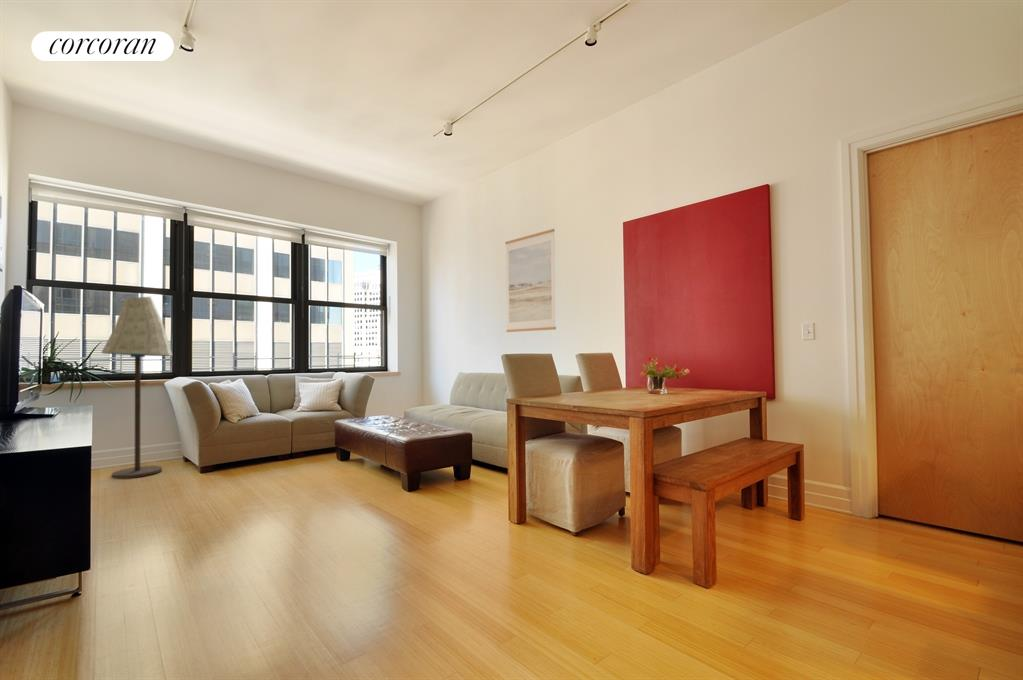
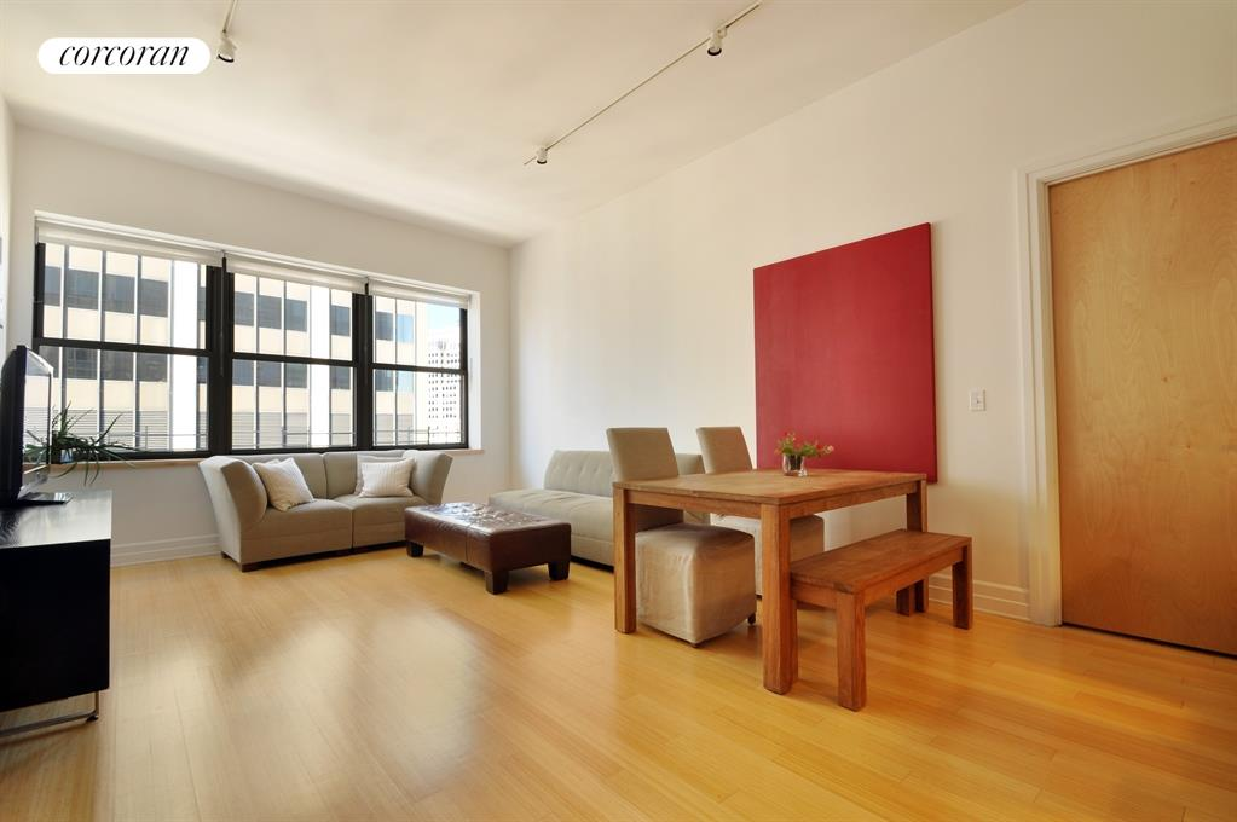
- wall art [504,228,557,333]
- floor lamp [100,296,173,480]
